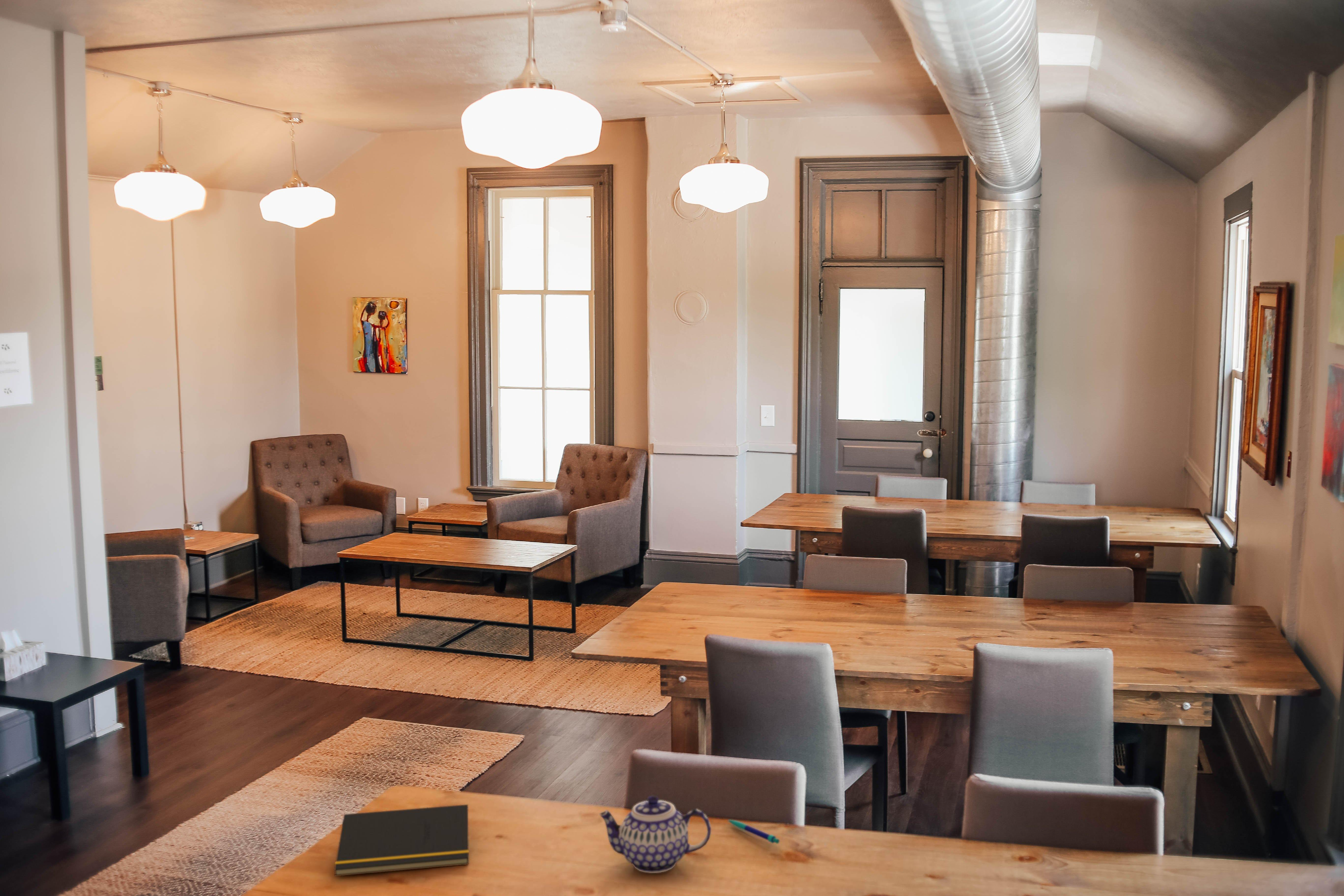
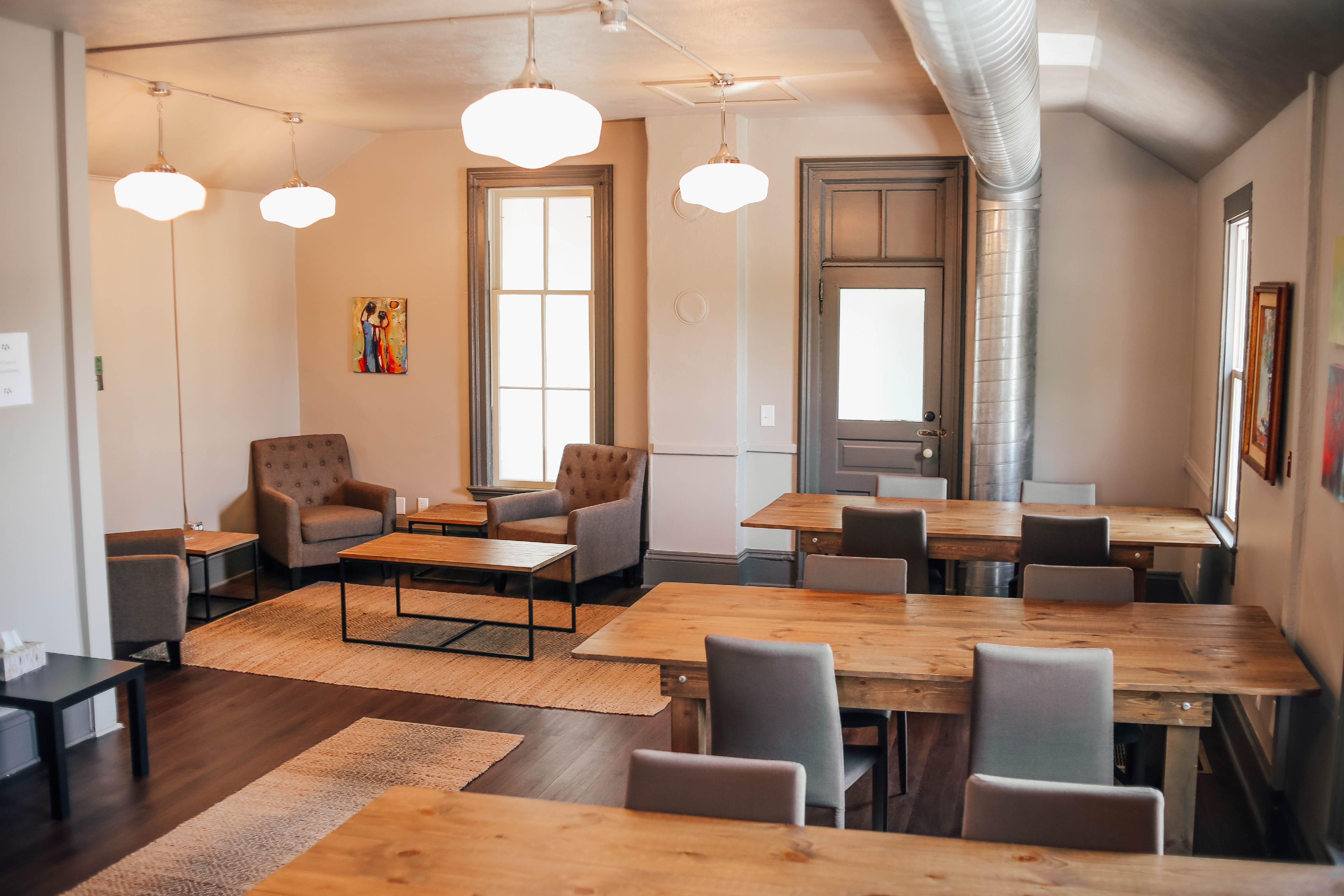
- teapot [598,795,711,873]
- notepad [334,804,469,877]
- pen [727,819,780,844]
